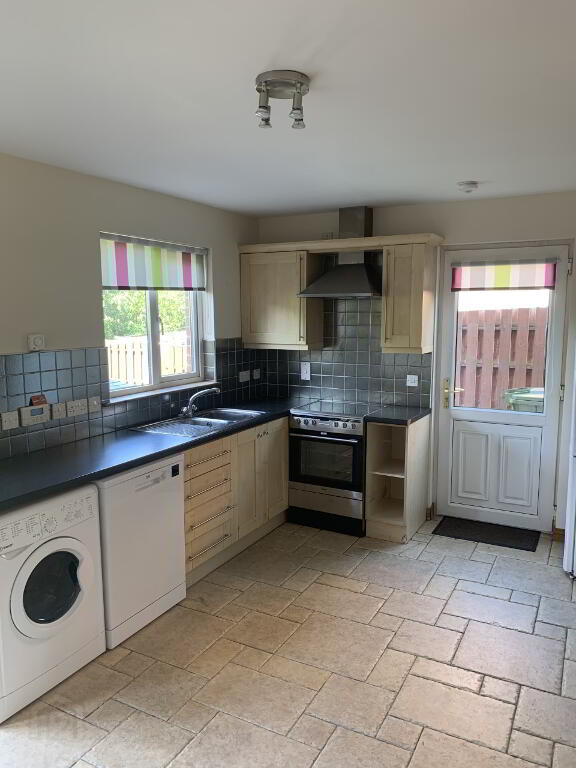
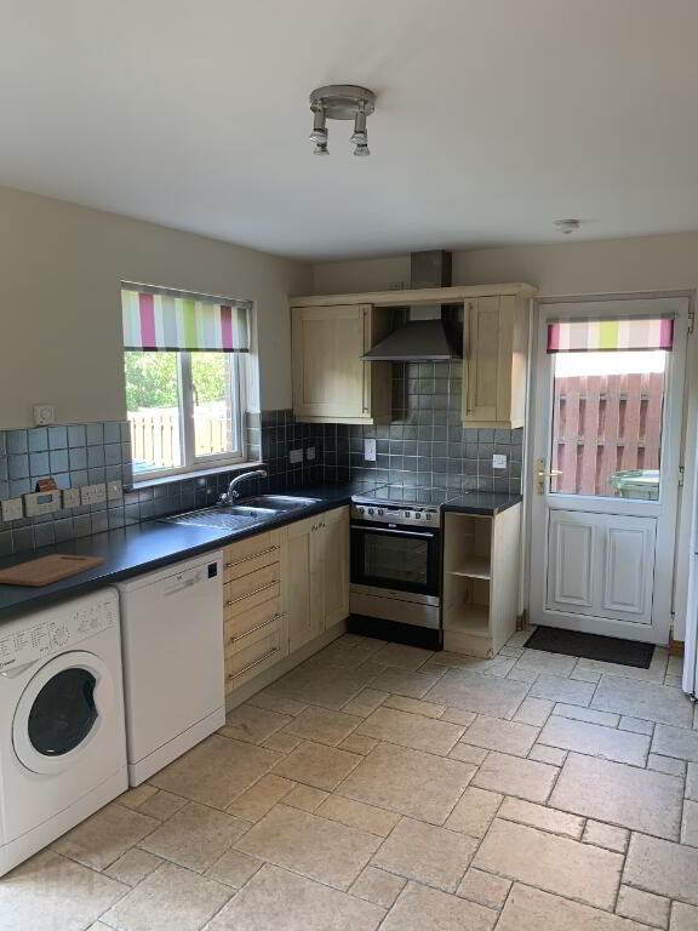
+ cutting board [0,553,107,587]
